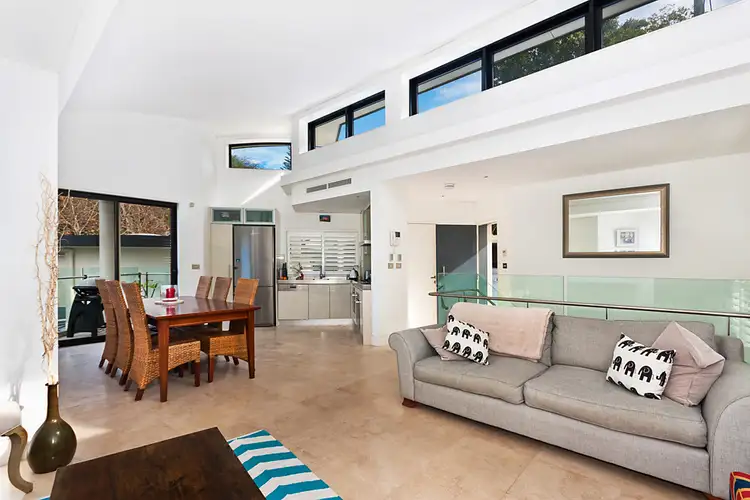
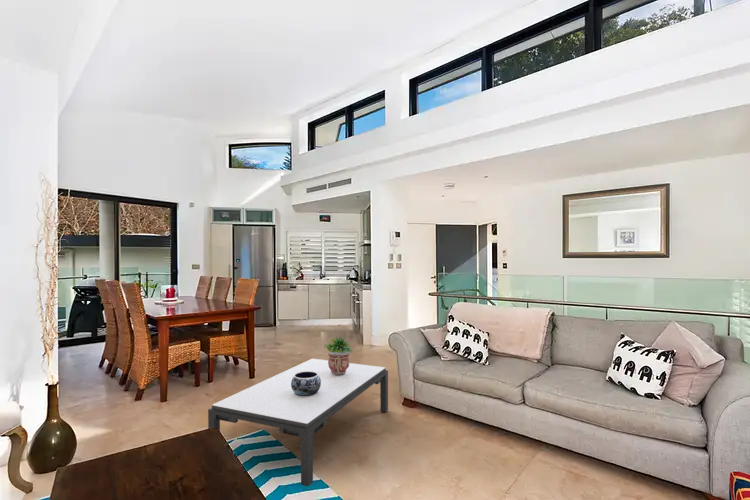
+ decorative bowl [291,371,321,396]
+ coffee table [207,358,389,488]
+ potted plant [323,335,354,375]
